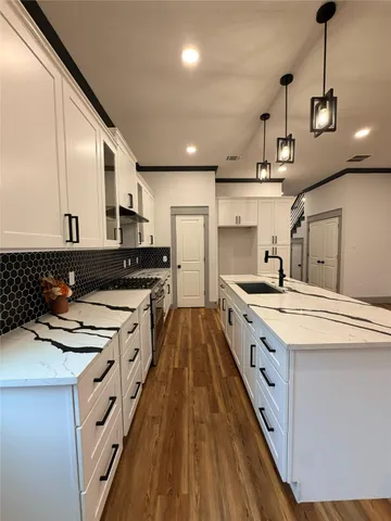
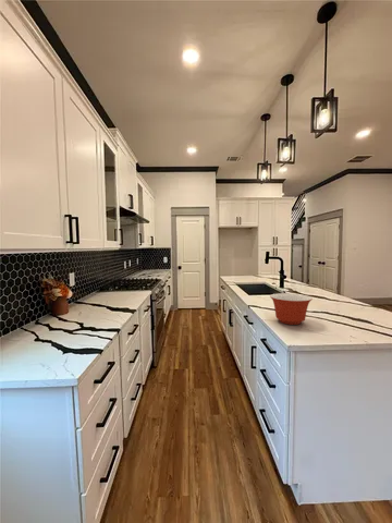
+ mixing bowl [269,292,314,326]
